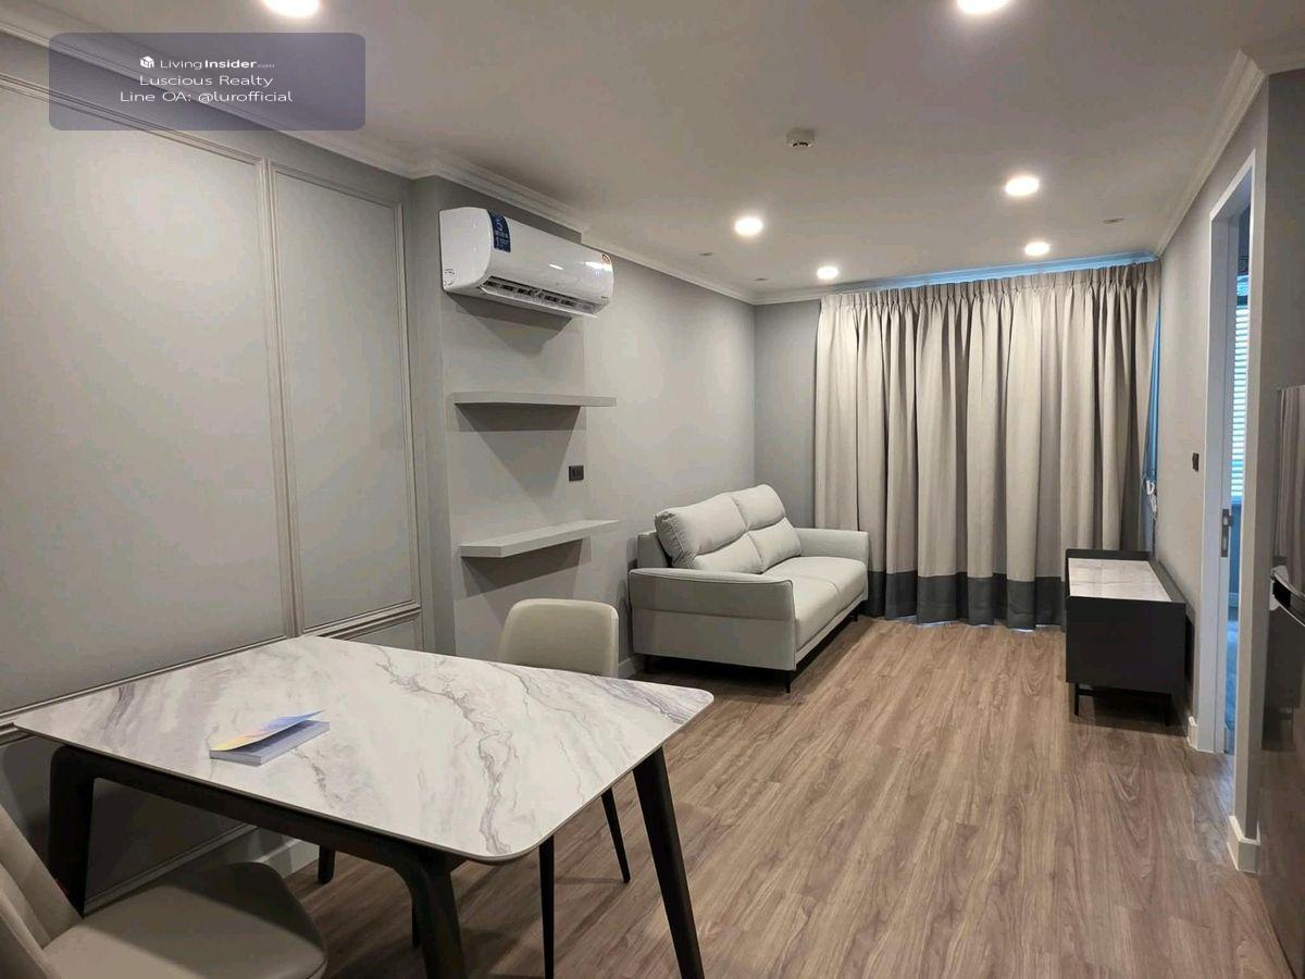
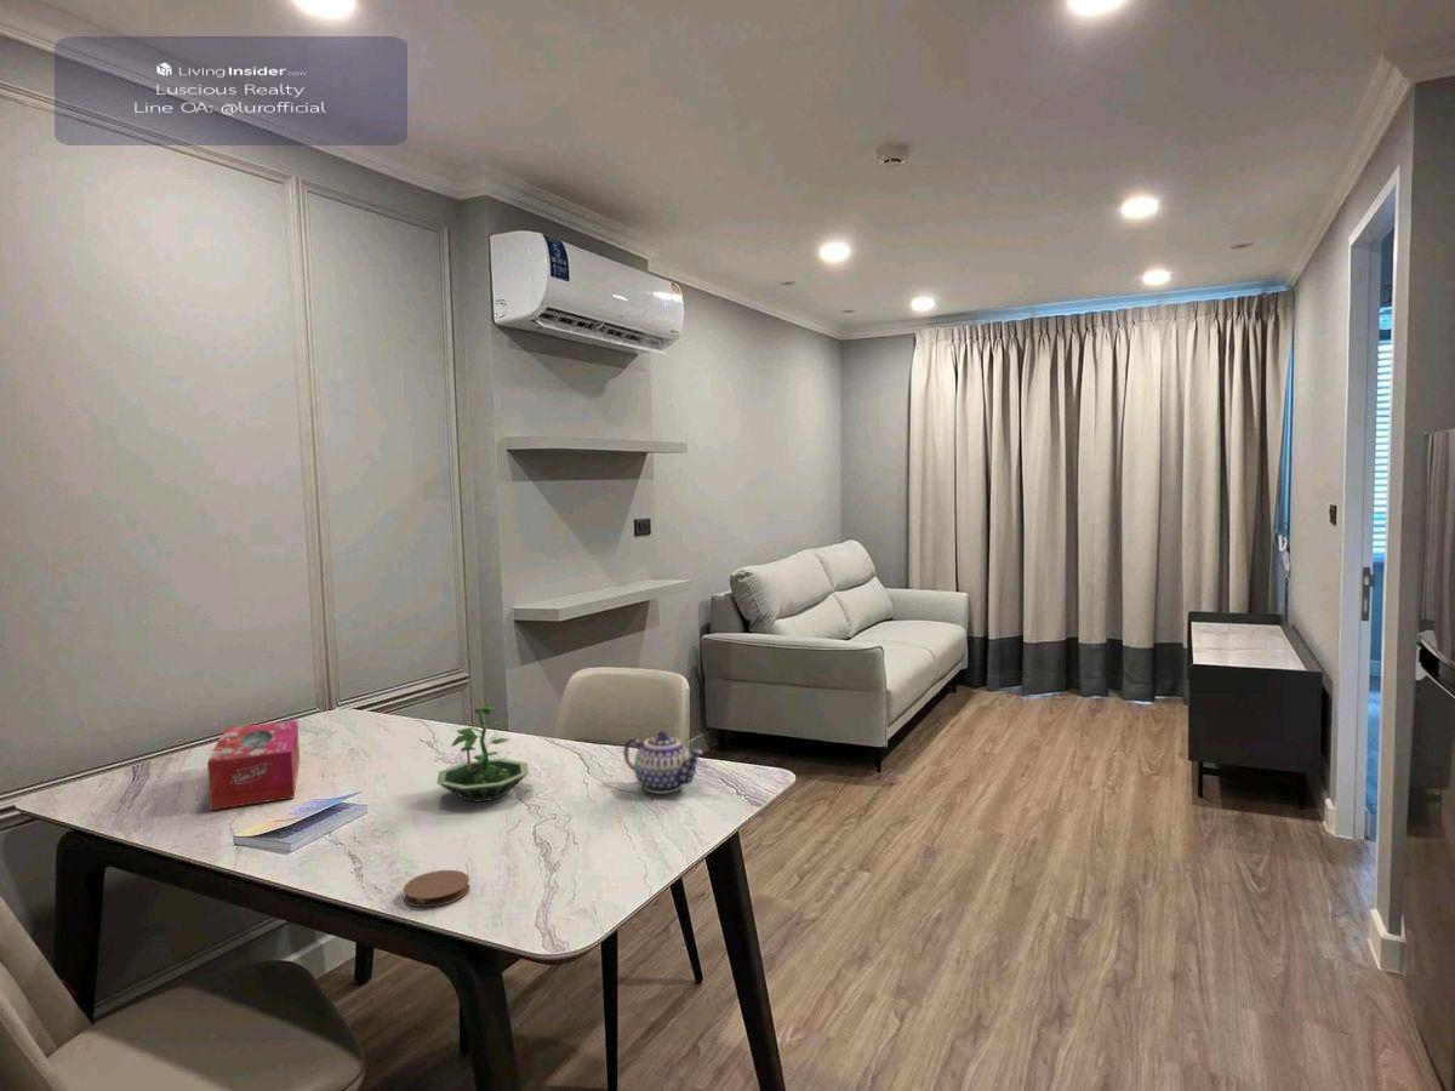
+ teapot [622,730,704,795]
+ coaster [401,869,470,908]
+ terrarium [435,706,530,804]
+ tissue box [206,719,301,811]
